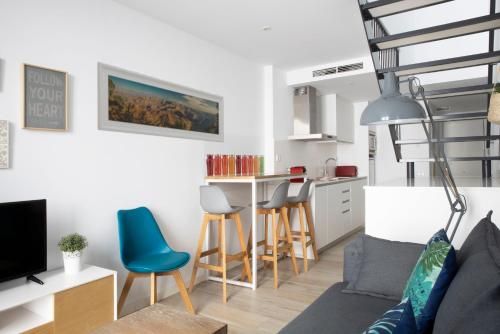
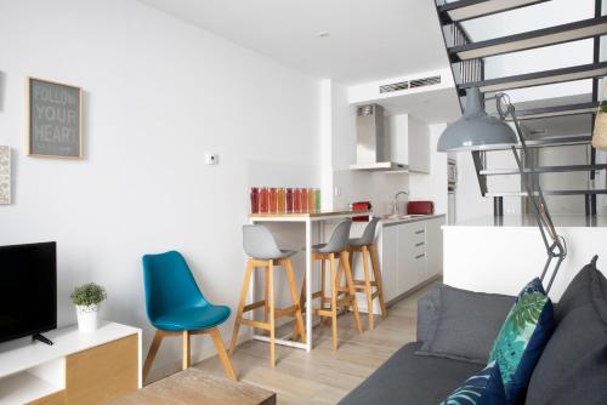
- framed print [96,61,225,143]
